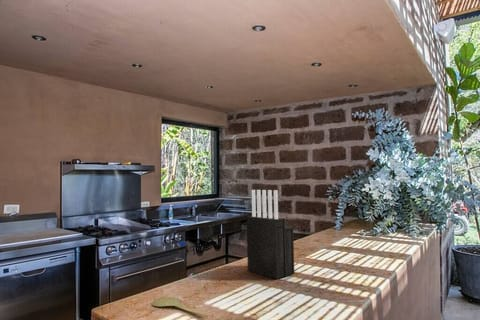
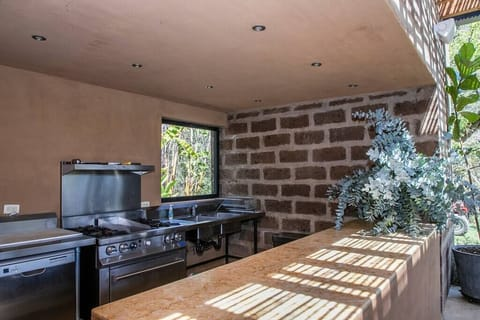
- knife block [246,189,295,280]
- spoon [151,296,210,317]
